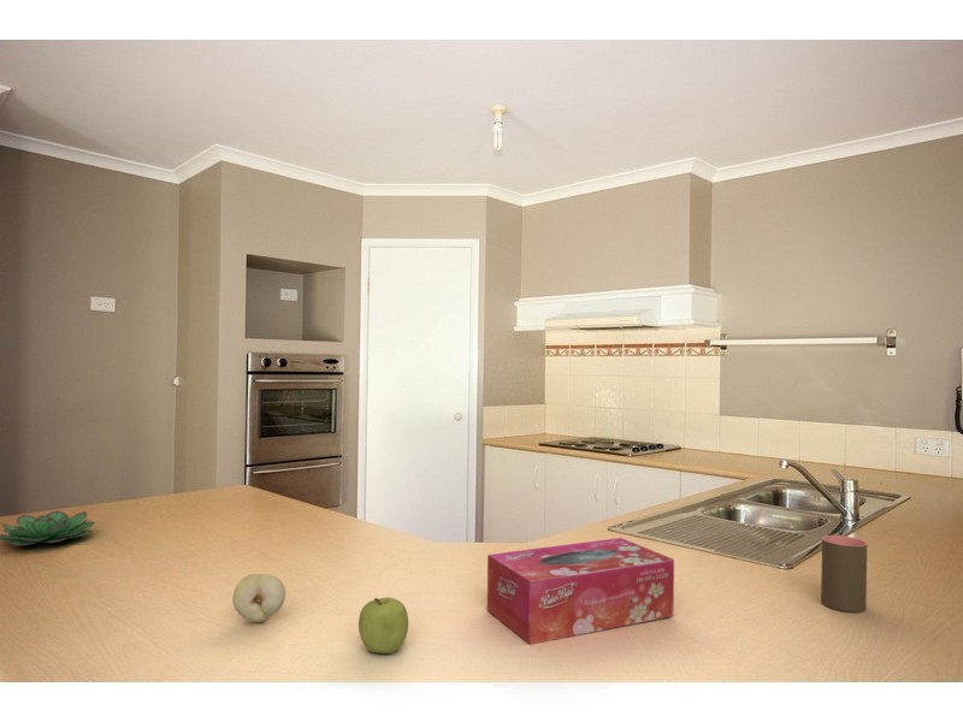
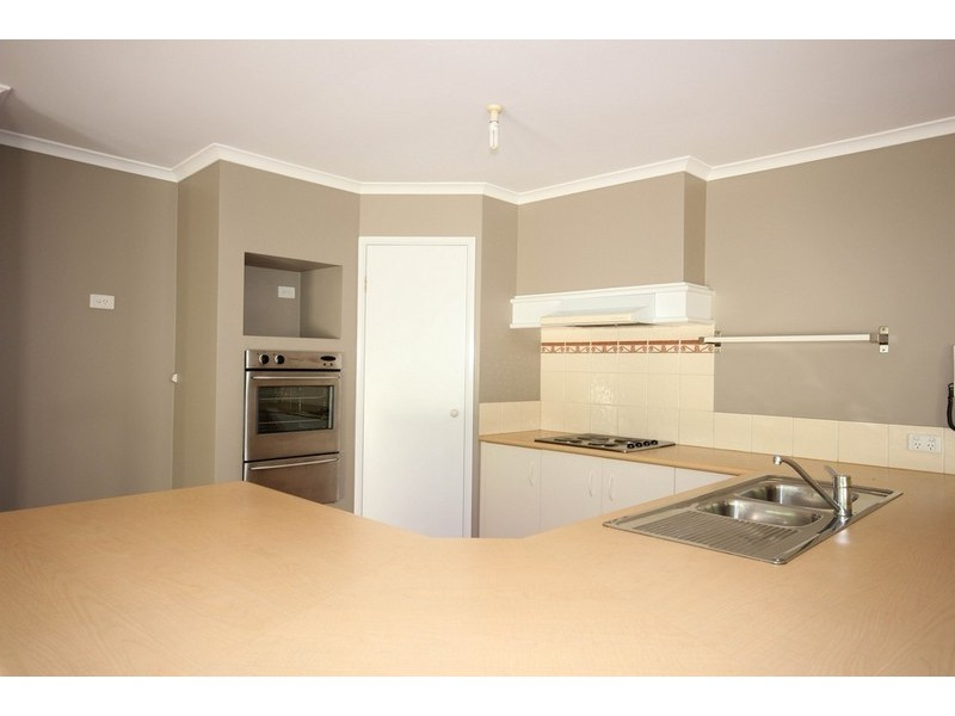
- succulent plant [0,509,96,546]
- fruit [231,573,286,623]
- cup [820,534,868,614]
- tissue box [486,537,675,645]
- fruit [358,597,409,655]
